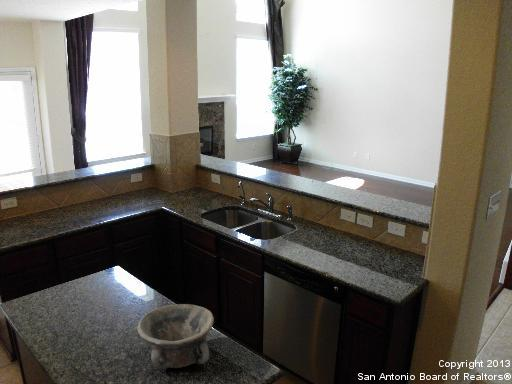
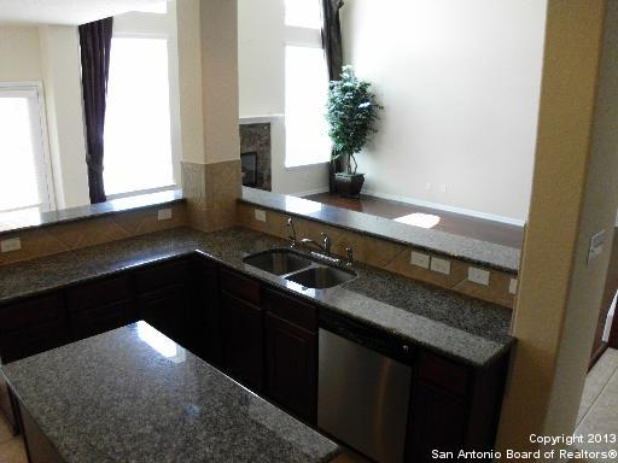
- bowl [136,303,215,371]
